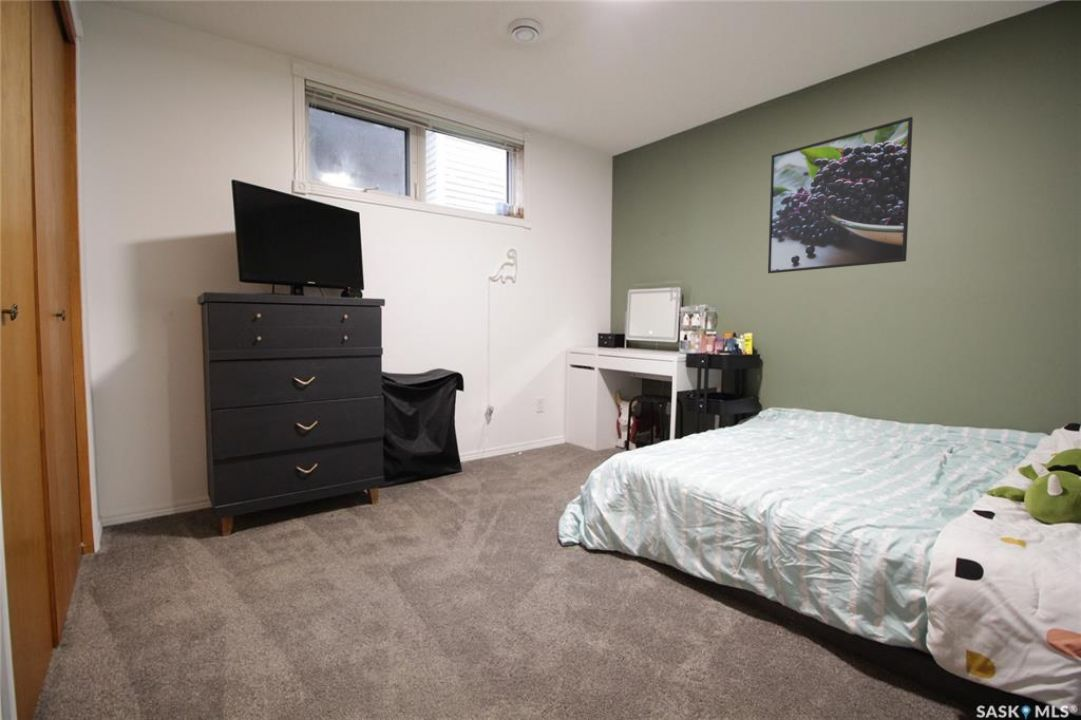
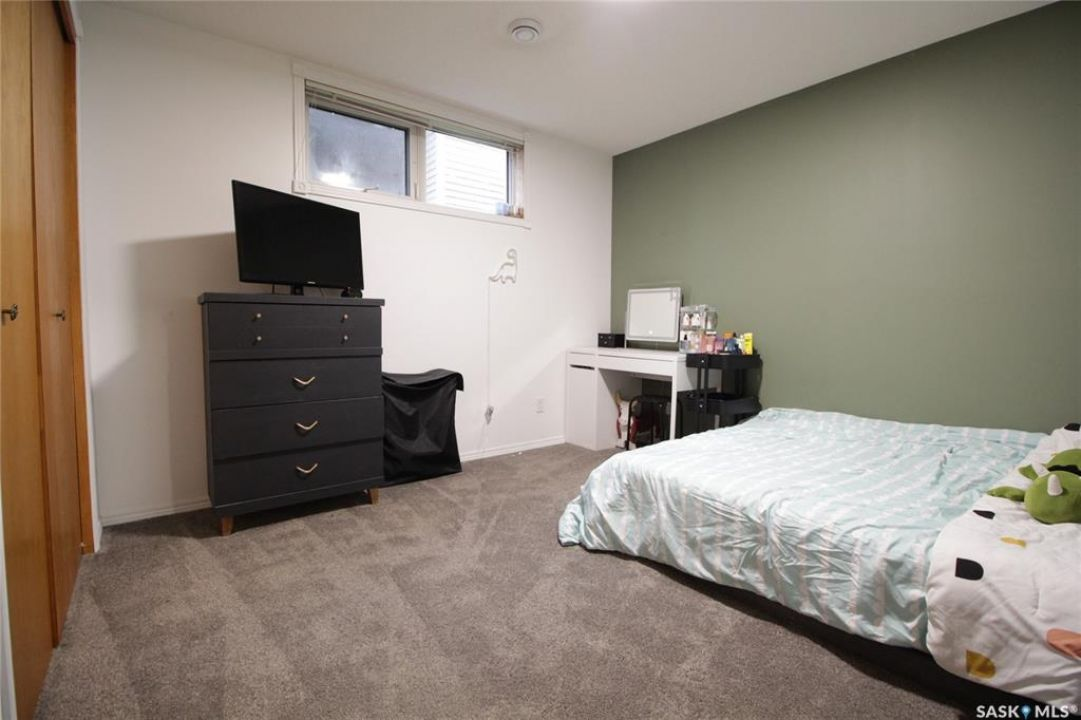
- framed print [767,116,914,274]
